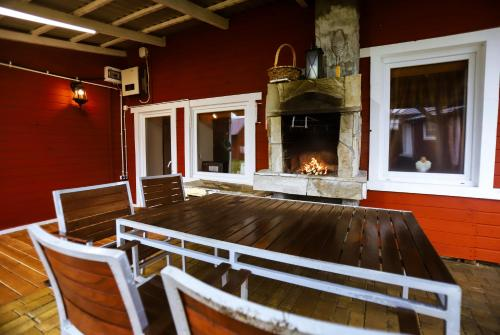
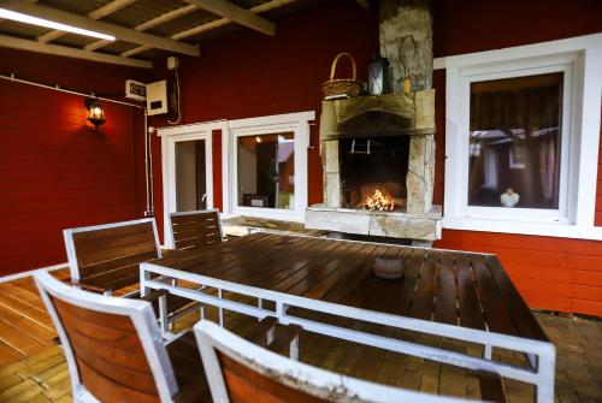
+ decorative bowl [372,254,405,280]
